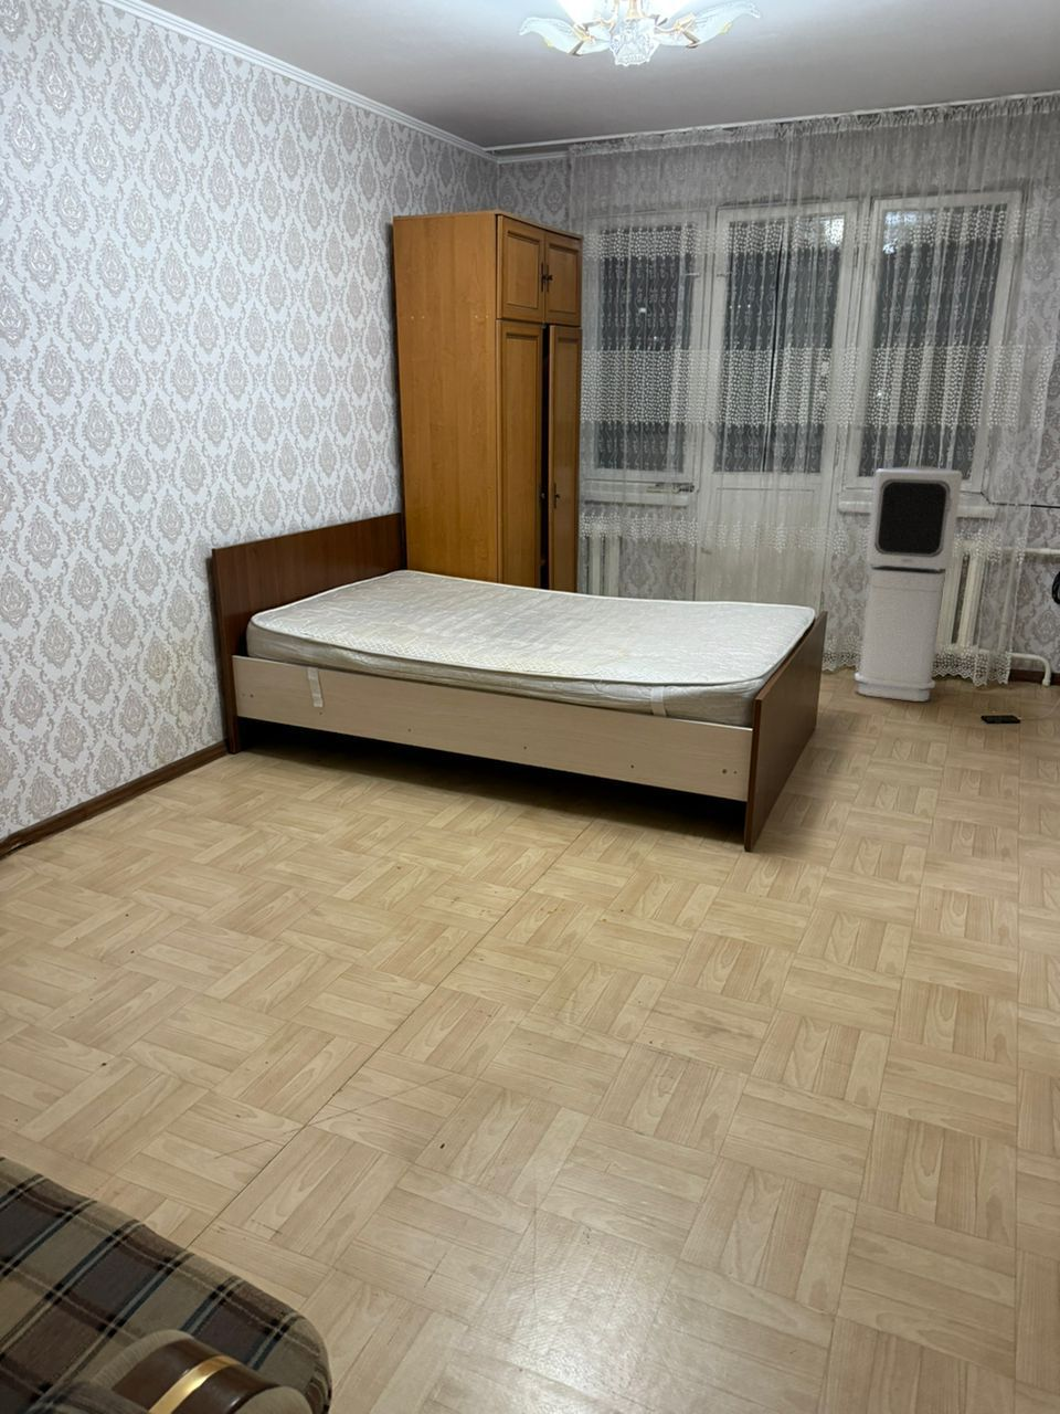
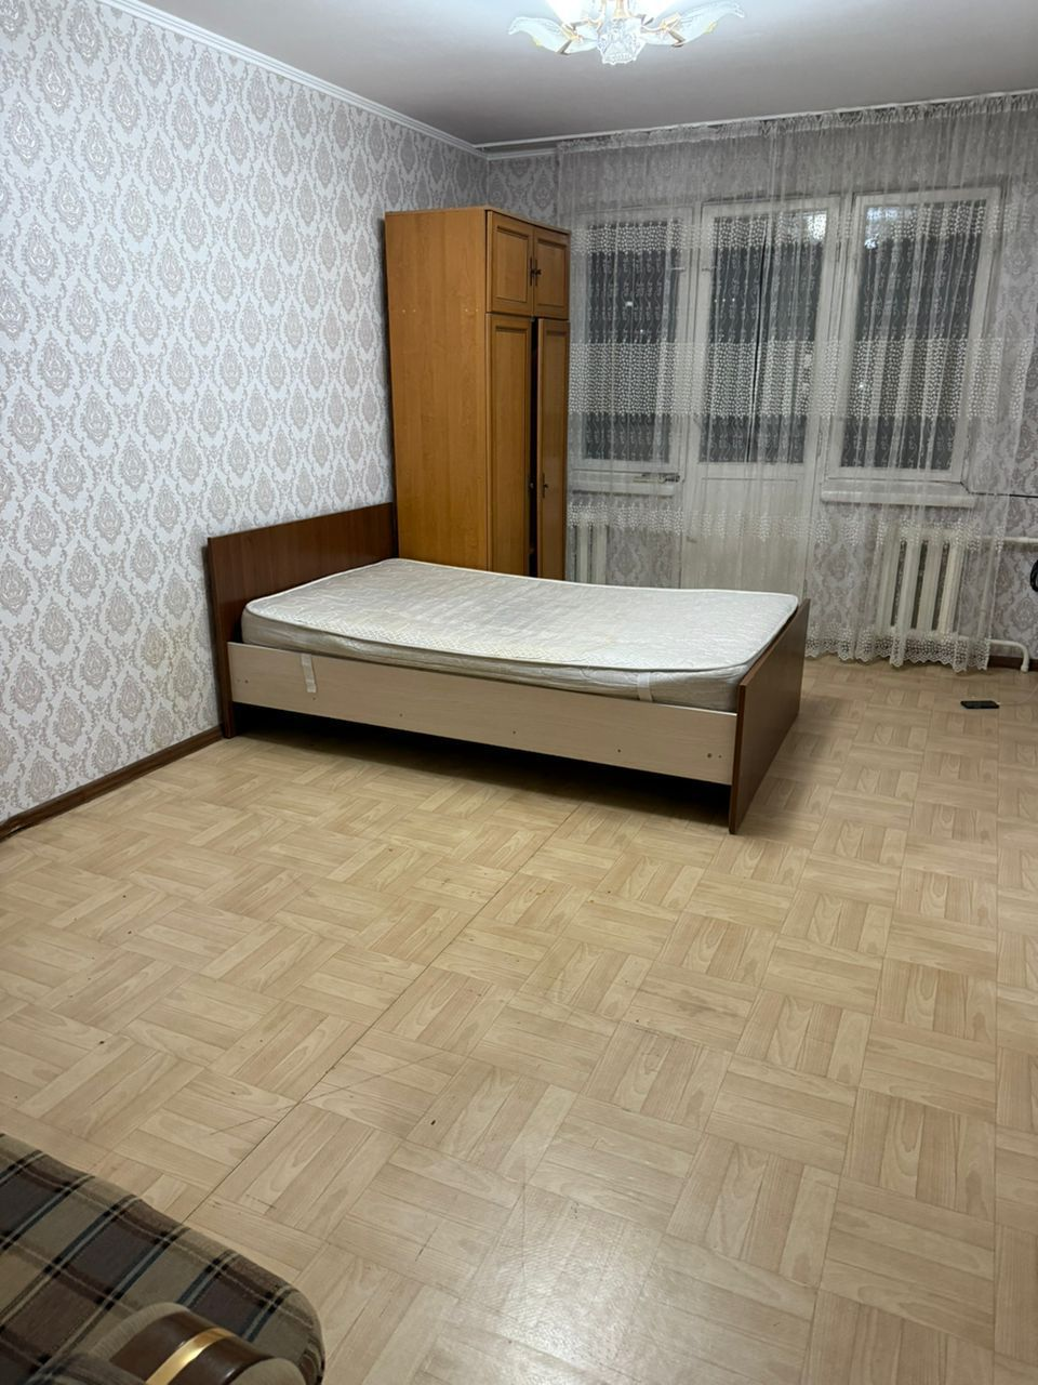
- air purifier [853,465,964,703]
